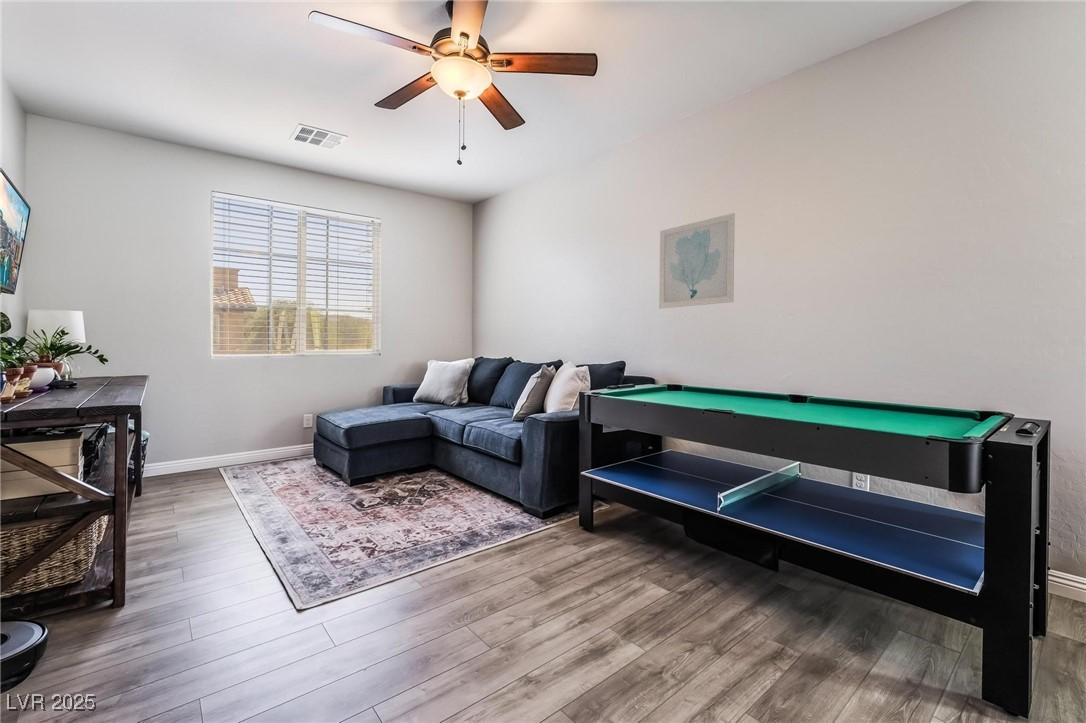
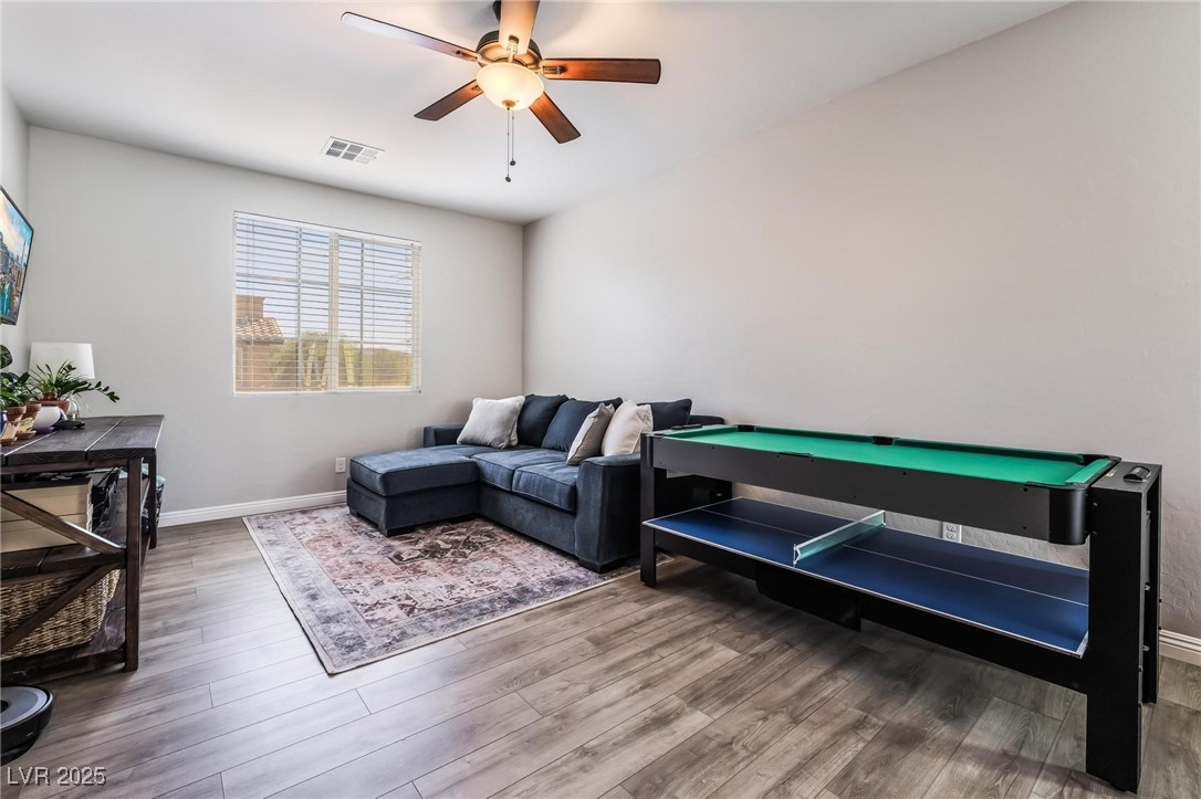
- wall art [658,212,736,310]
